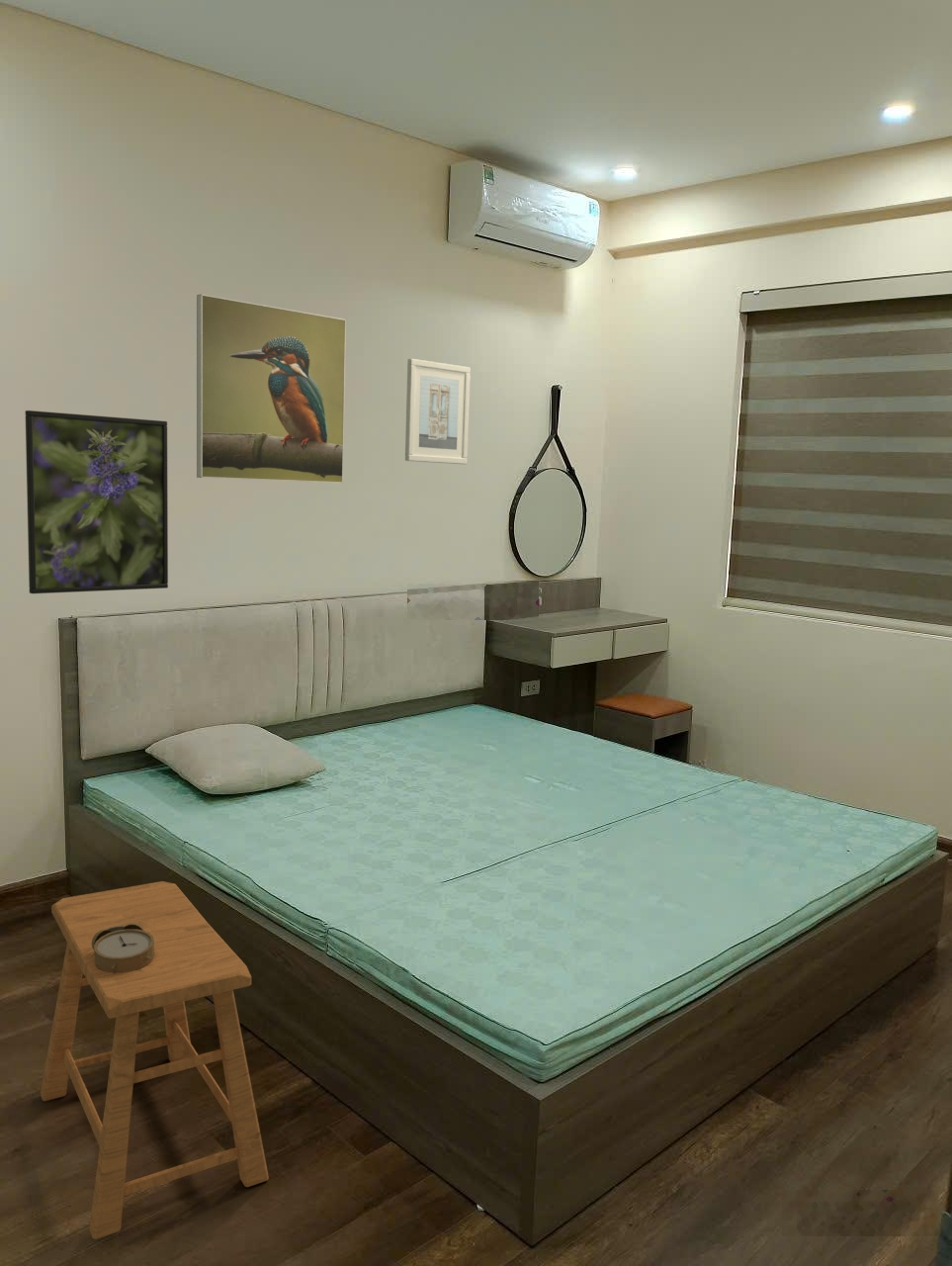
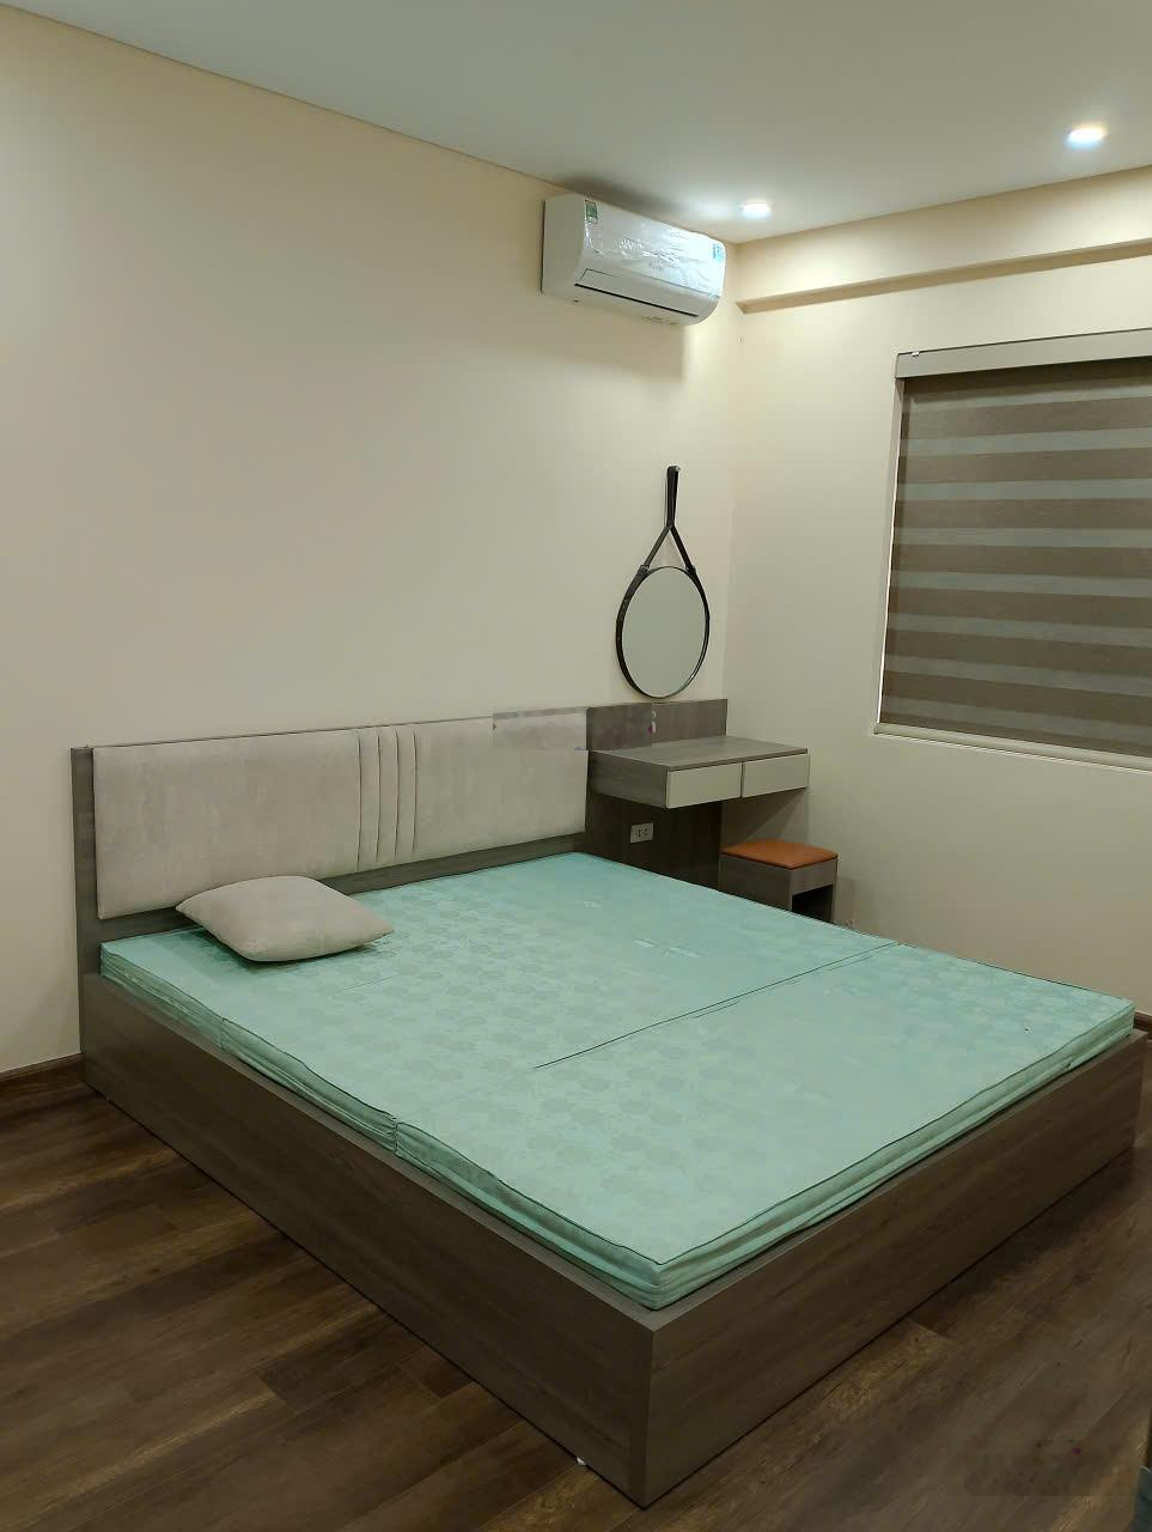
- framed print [196,293,347,484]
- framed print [404,358,472,465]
- stool [40,880,270,1240]
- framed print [25,409,169,594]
- alarm clock [92,923,154,973]
